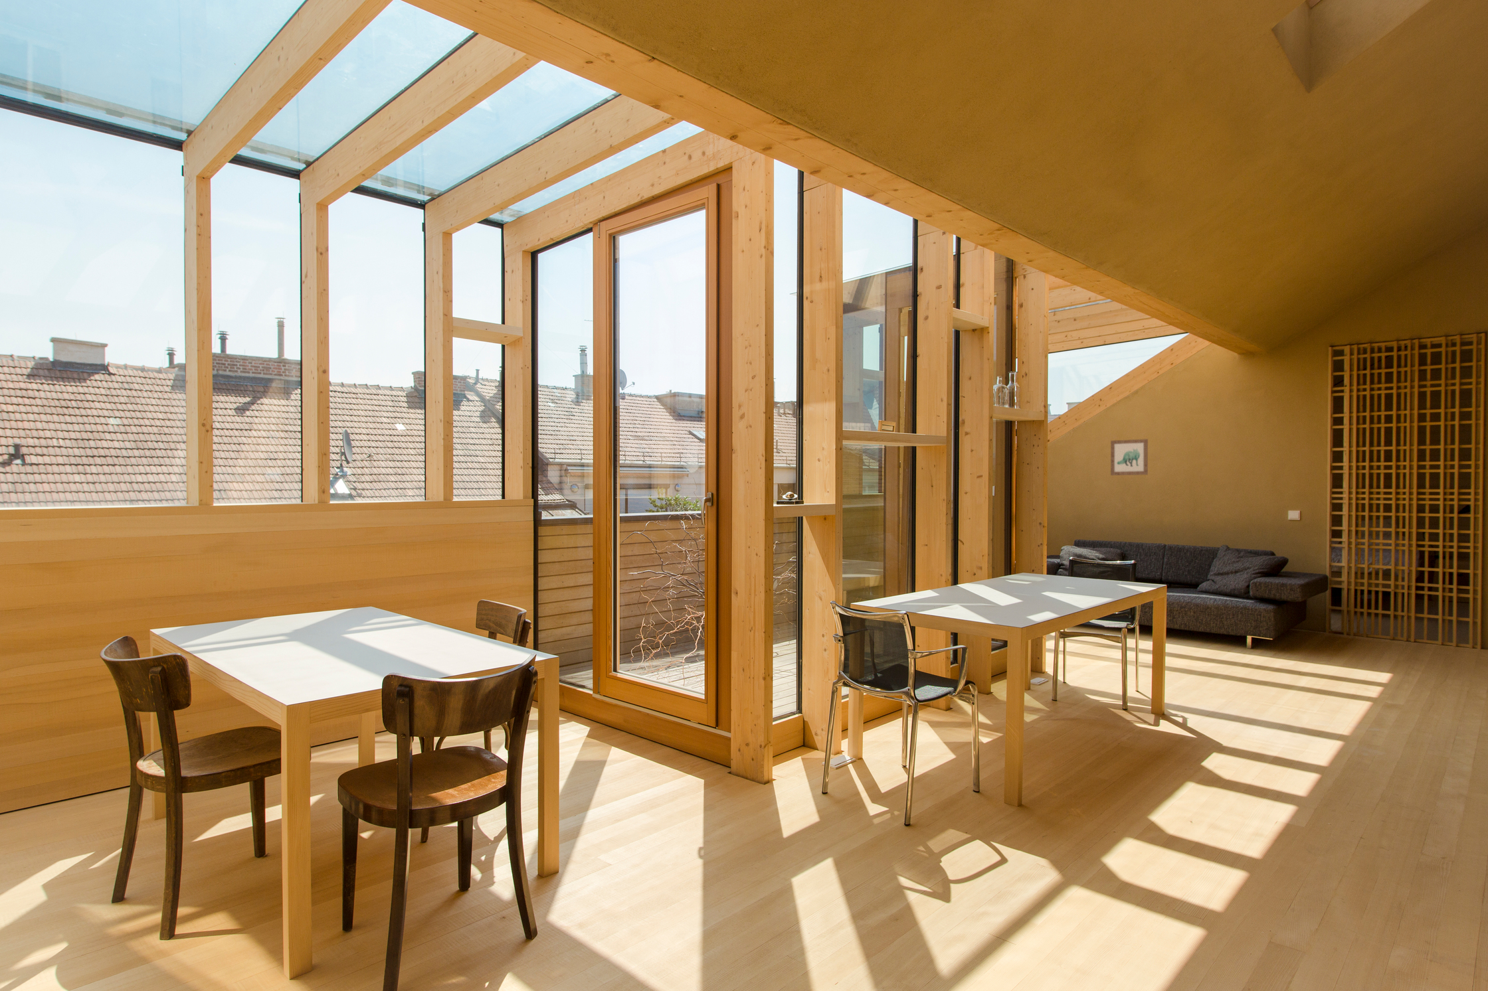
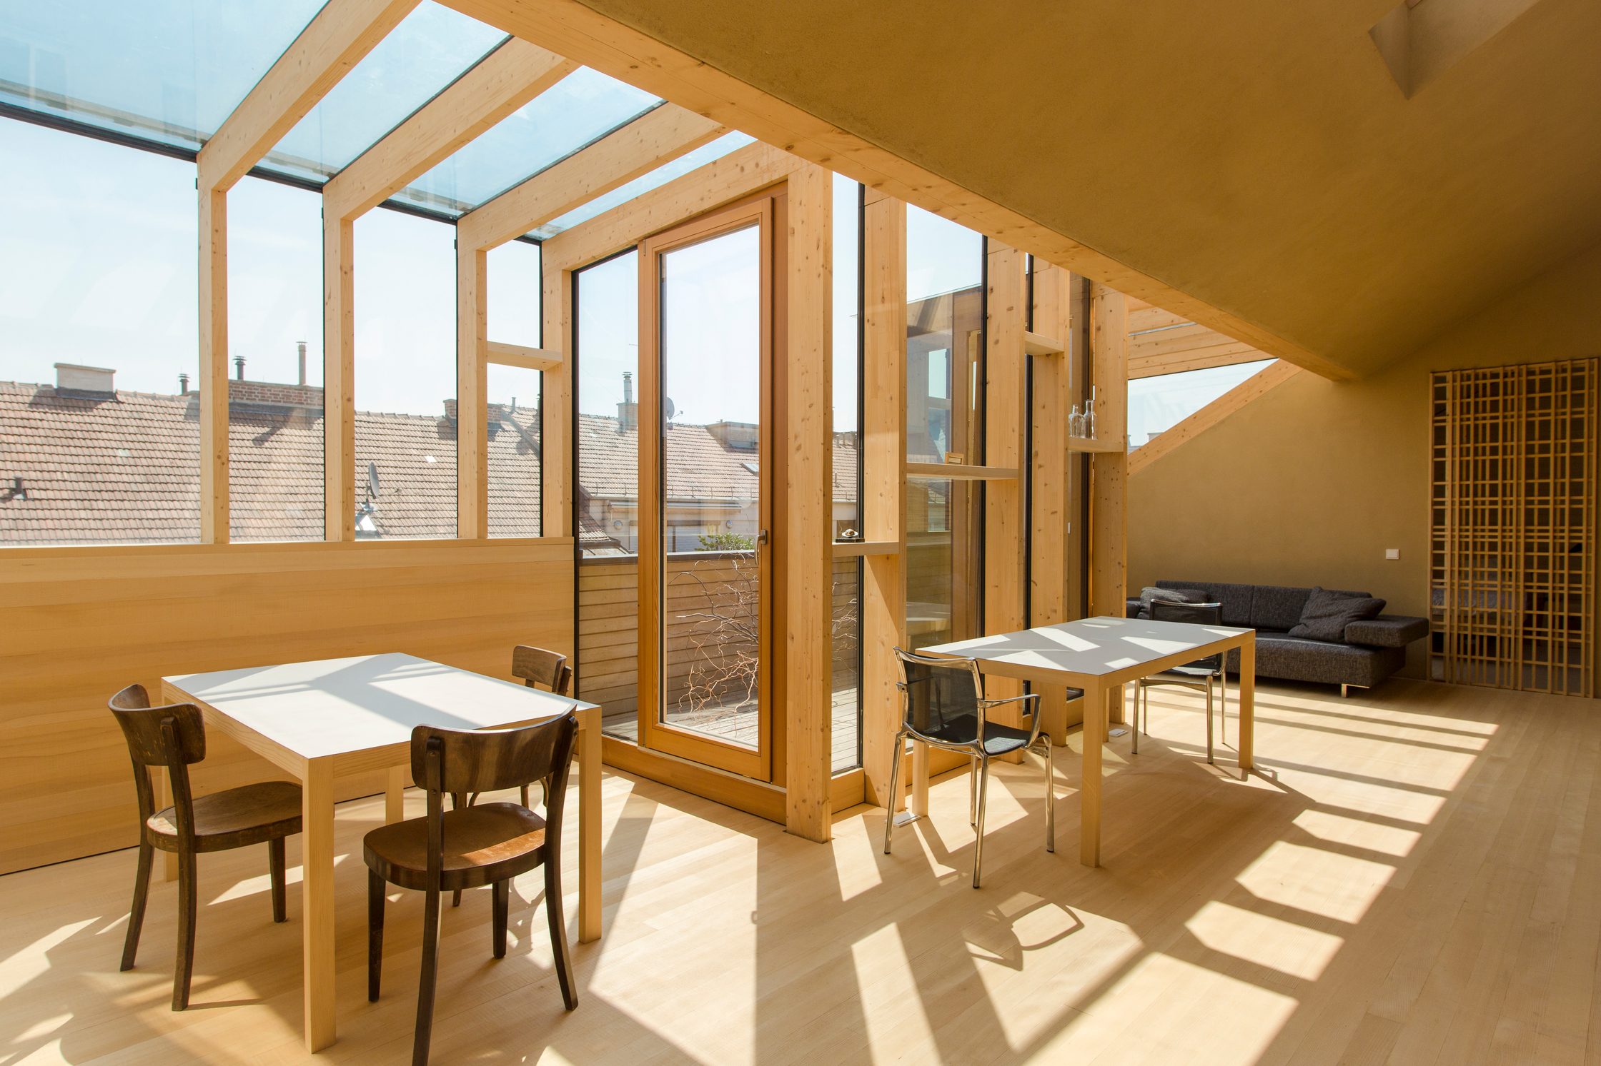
- wall art [1110,438,1148,476]
